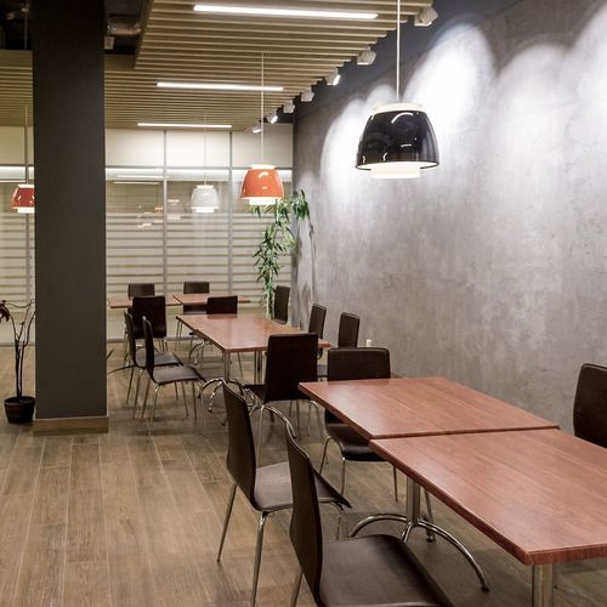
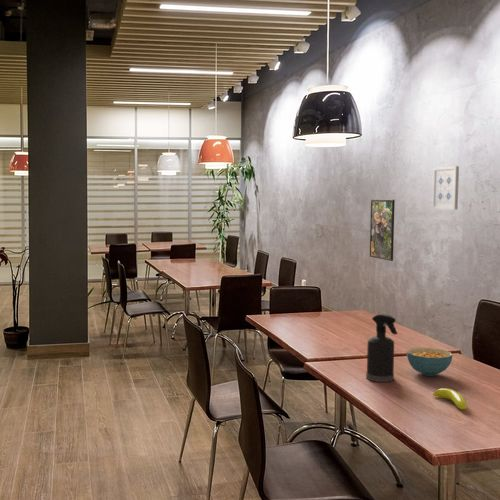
+ cereal bowl [405,347,453,377]
+ wall art [431,165,460,210]
+ banana [432,387,468,411]
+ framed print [369,199,396,262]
+ spray bottle [365,313,399,383]
